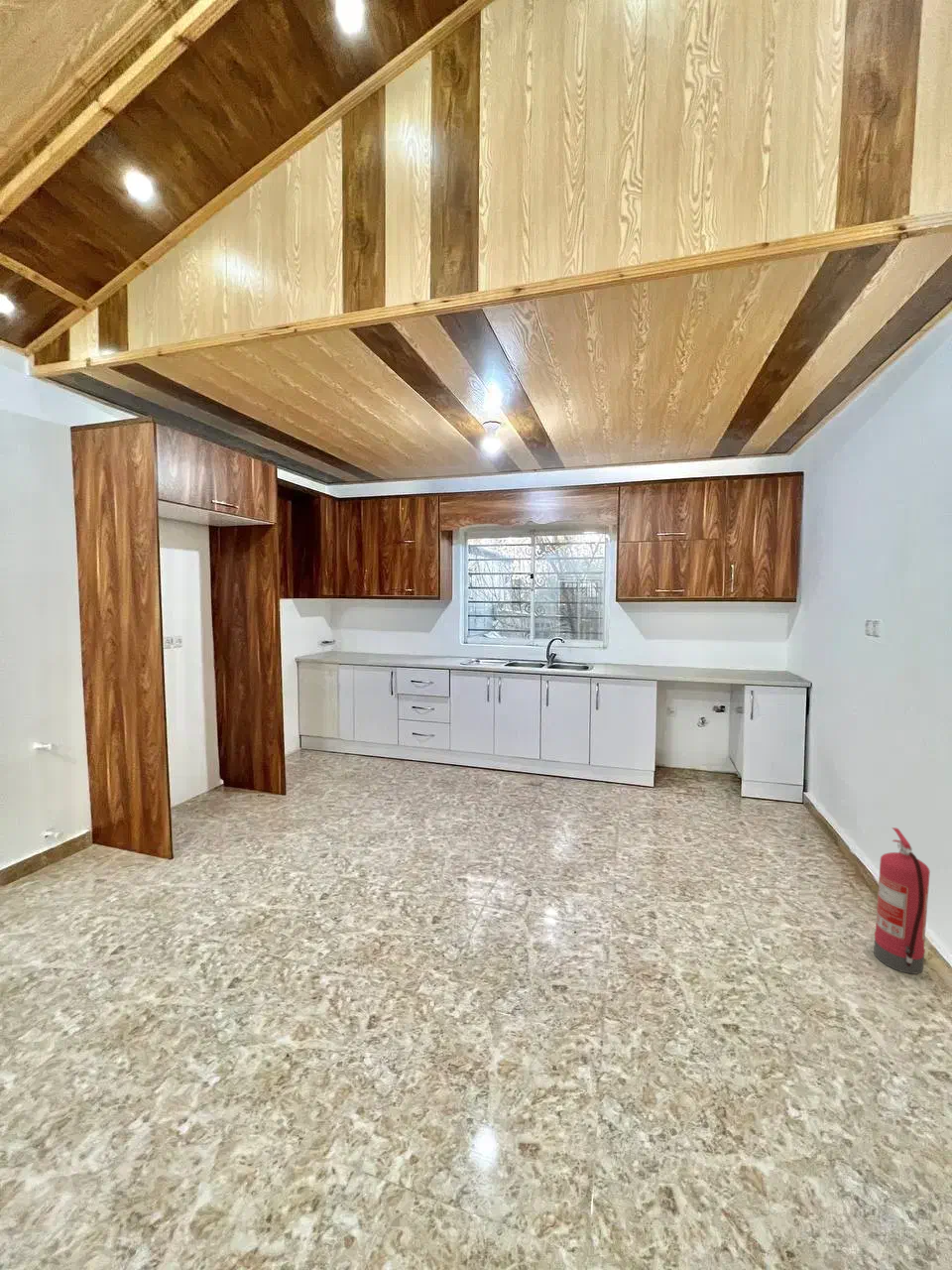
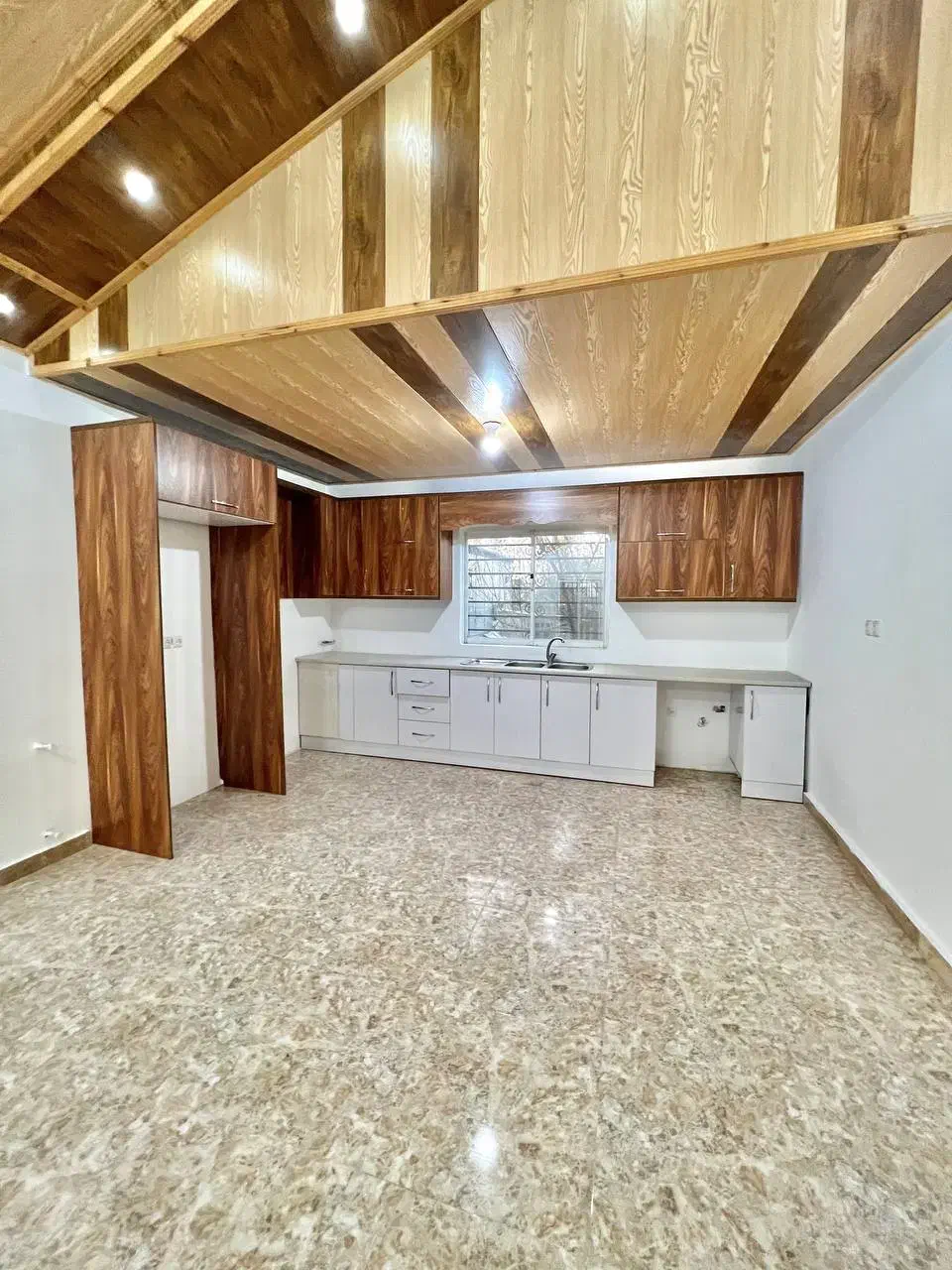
- fire extinguisher [873,826,931,975]
